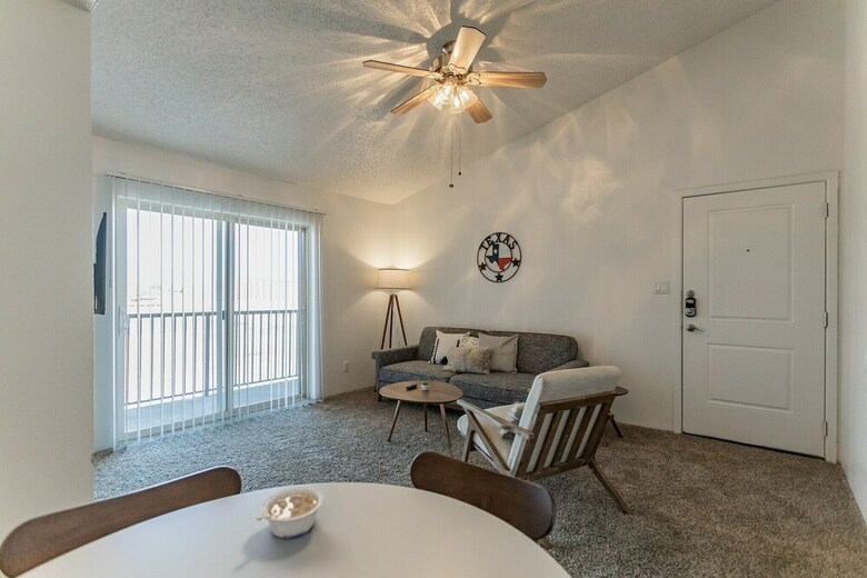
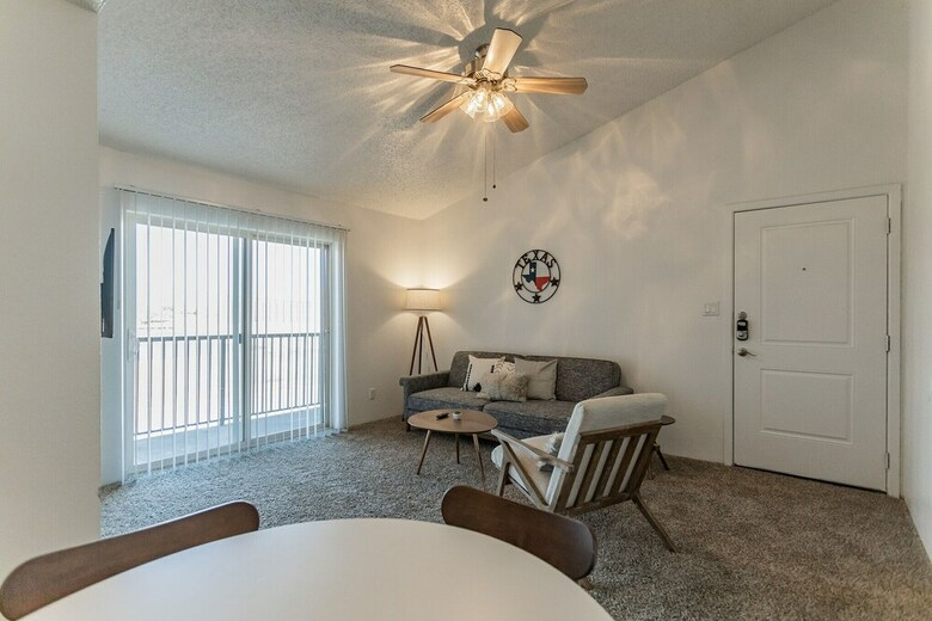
- legume [256,486,325,539]
